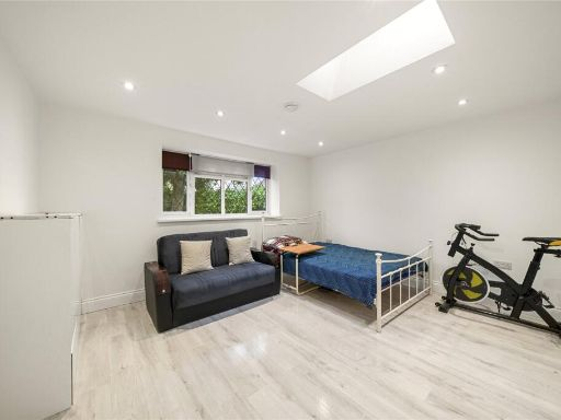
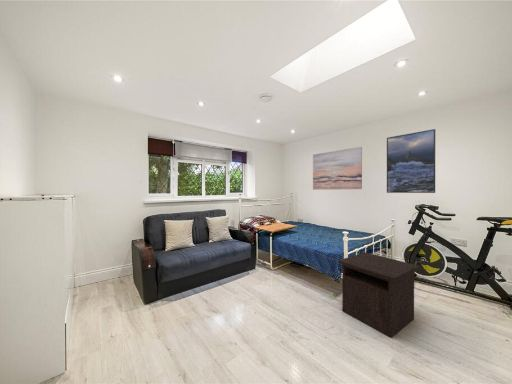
+ nightstand [337,251,420,339]
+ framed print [386,128,436,194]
+ wall art [312,146,363,191]
